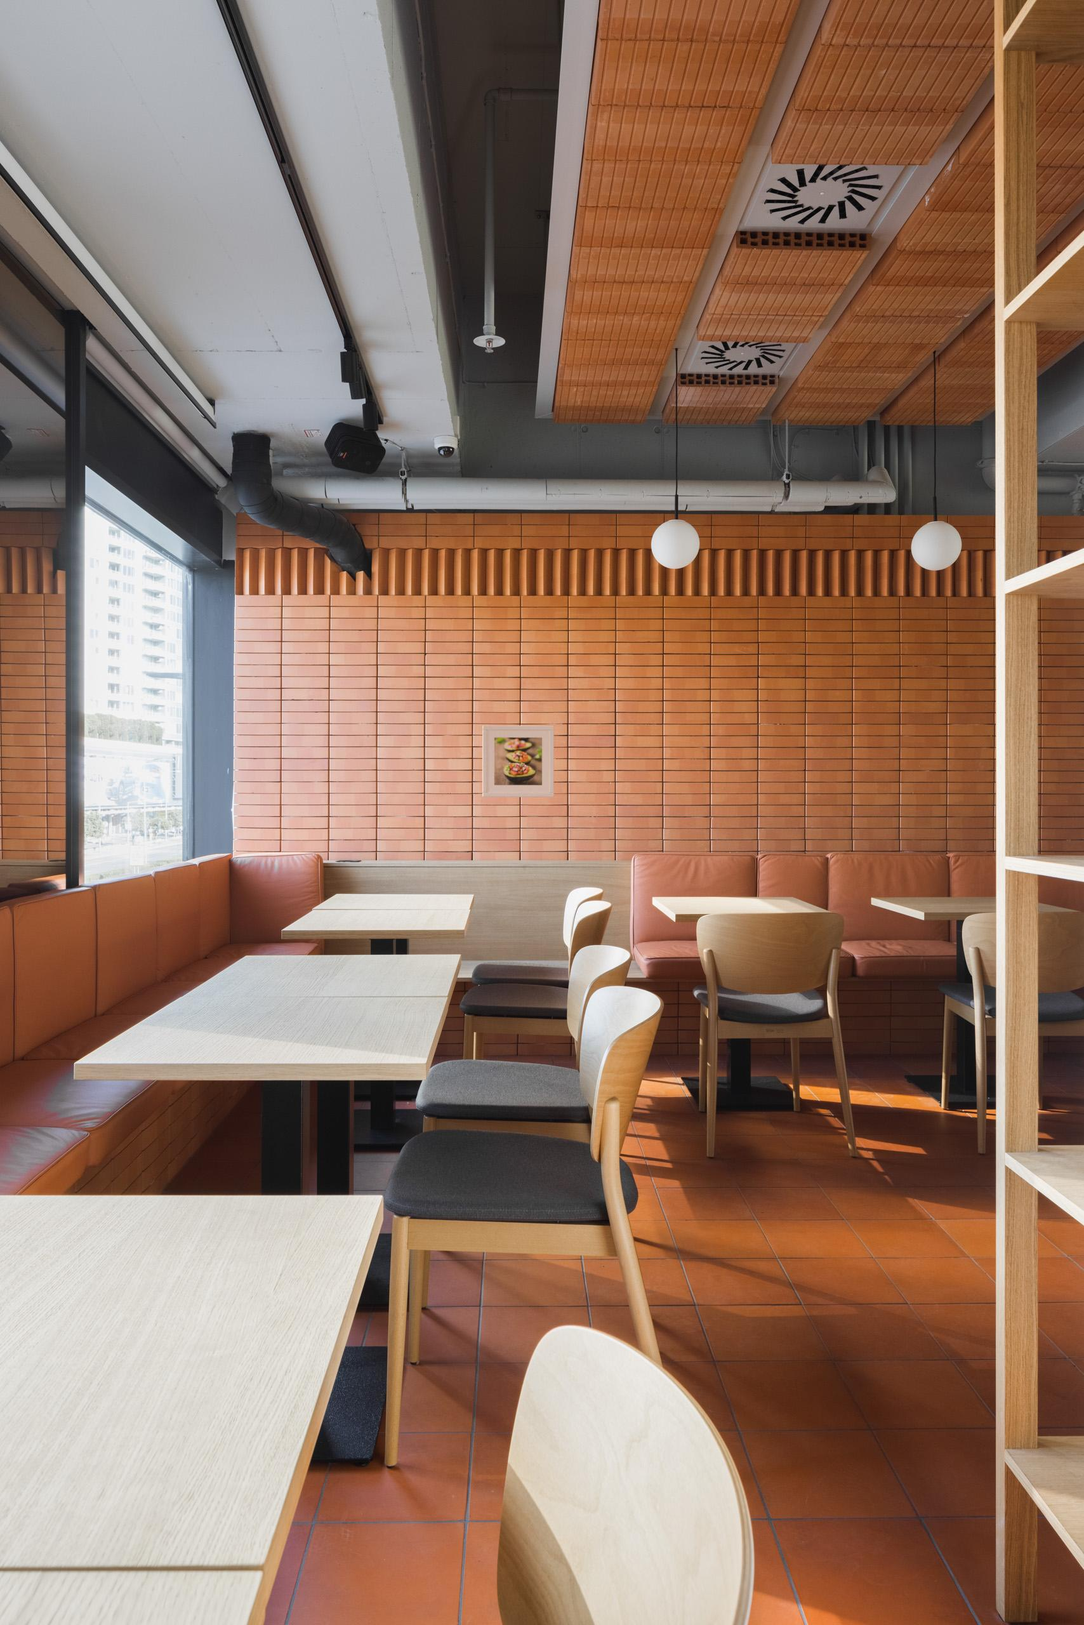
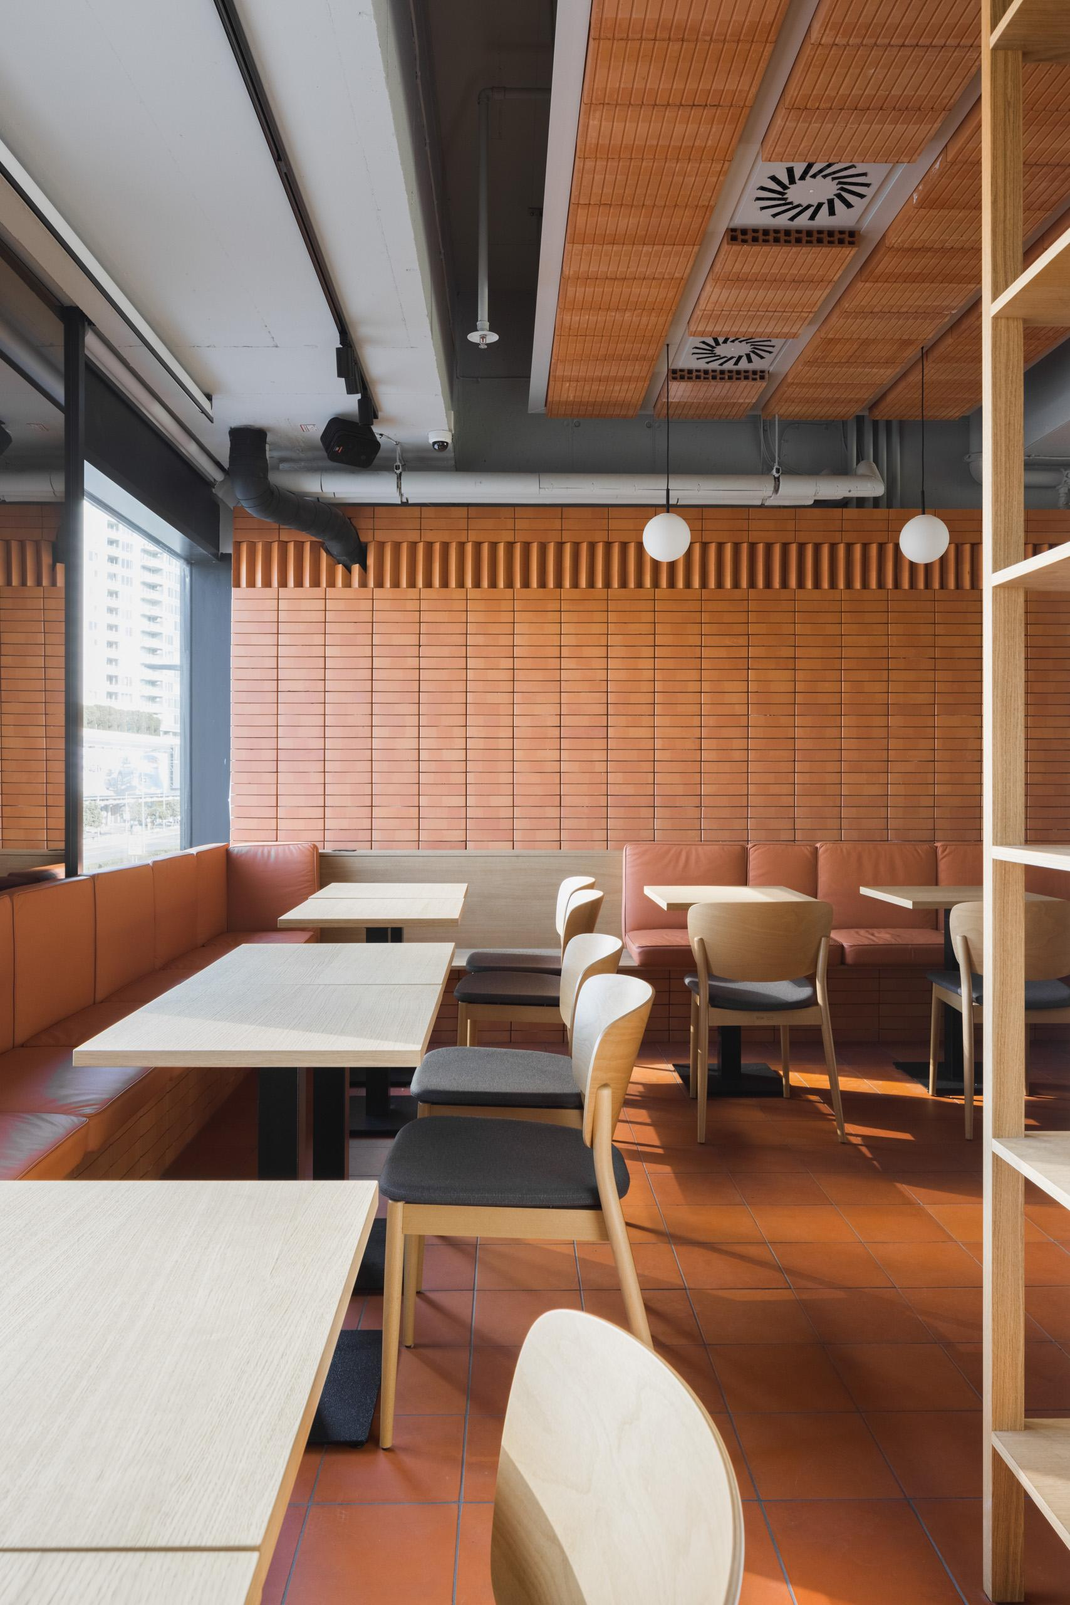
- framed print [482,725,554,797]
